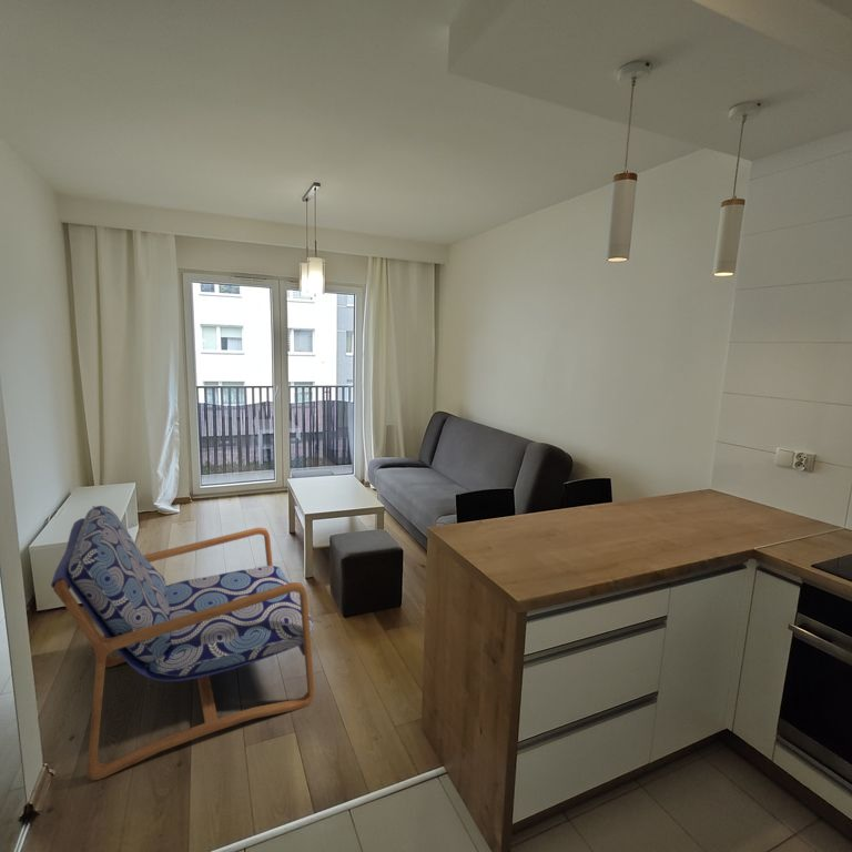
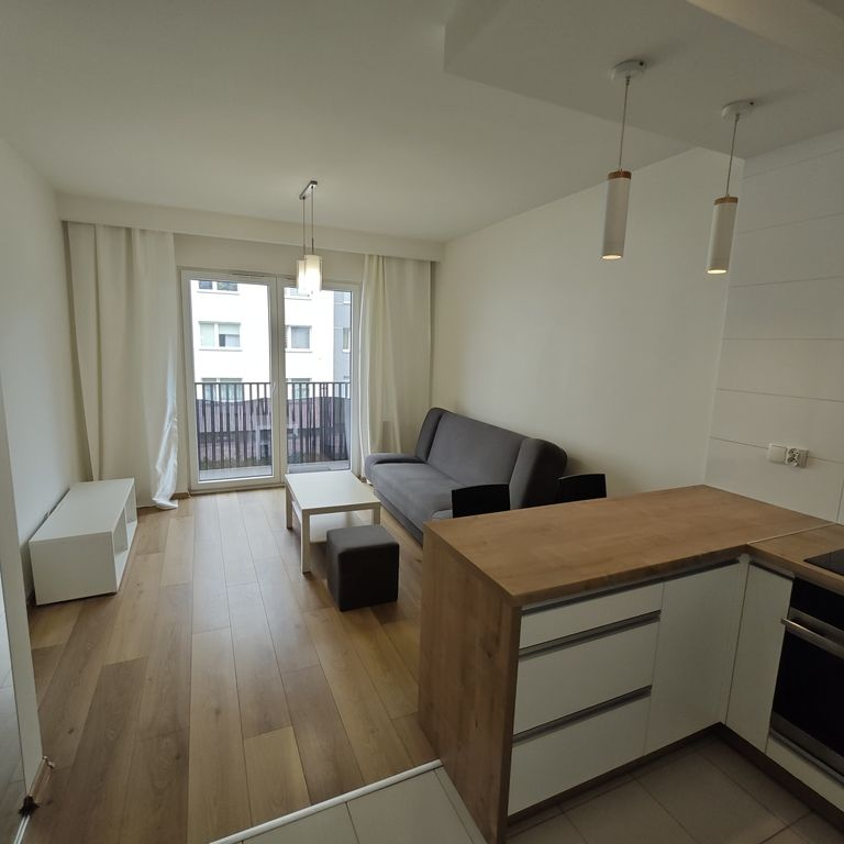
- armchair [50,505,316,781]
